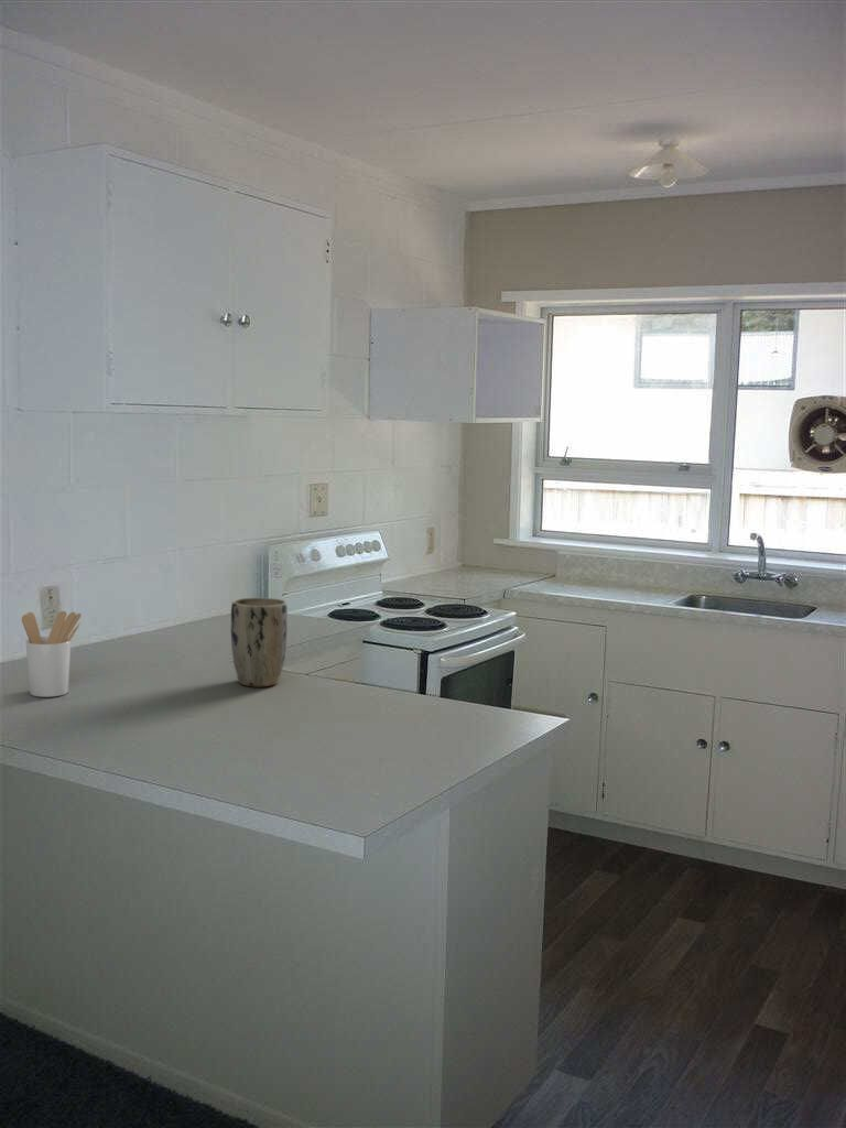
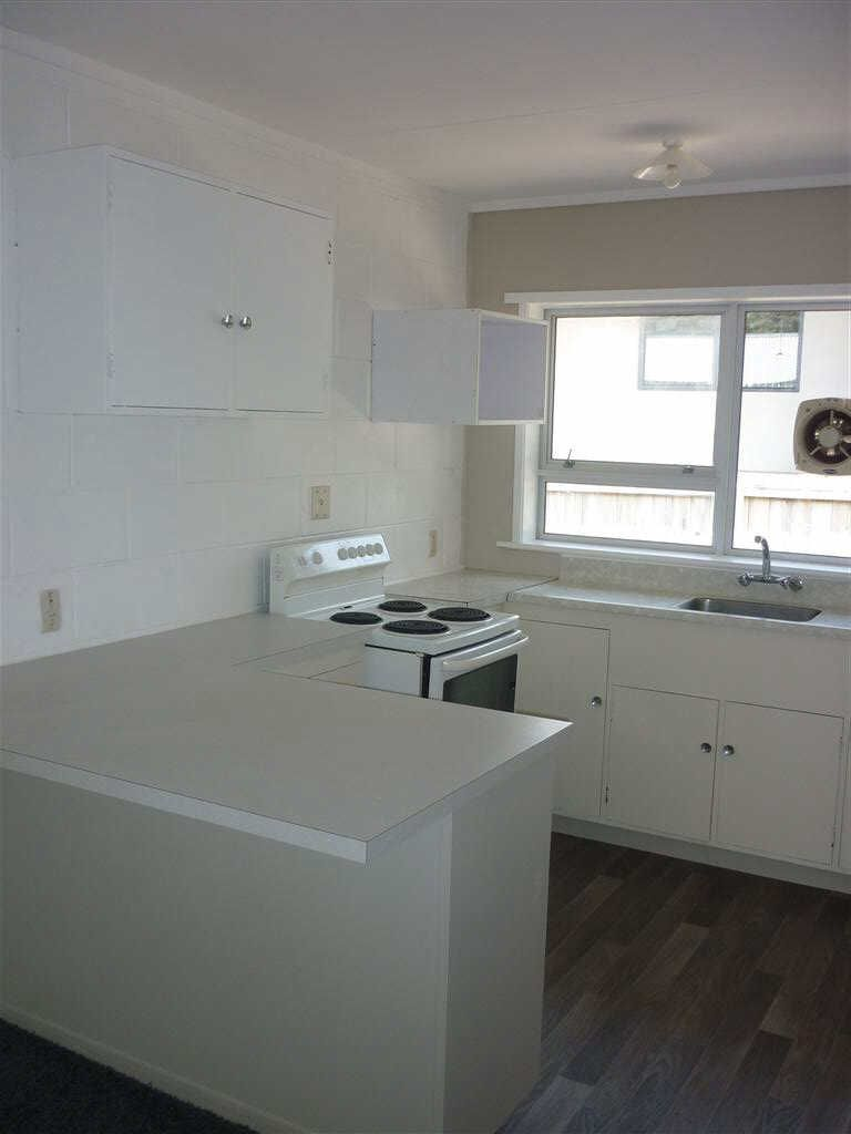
- utensil holder [21,610,83,698]
- plant pot [229,596,289,687]
